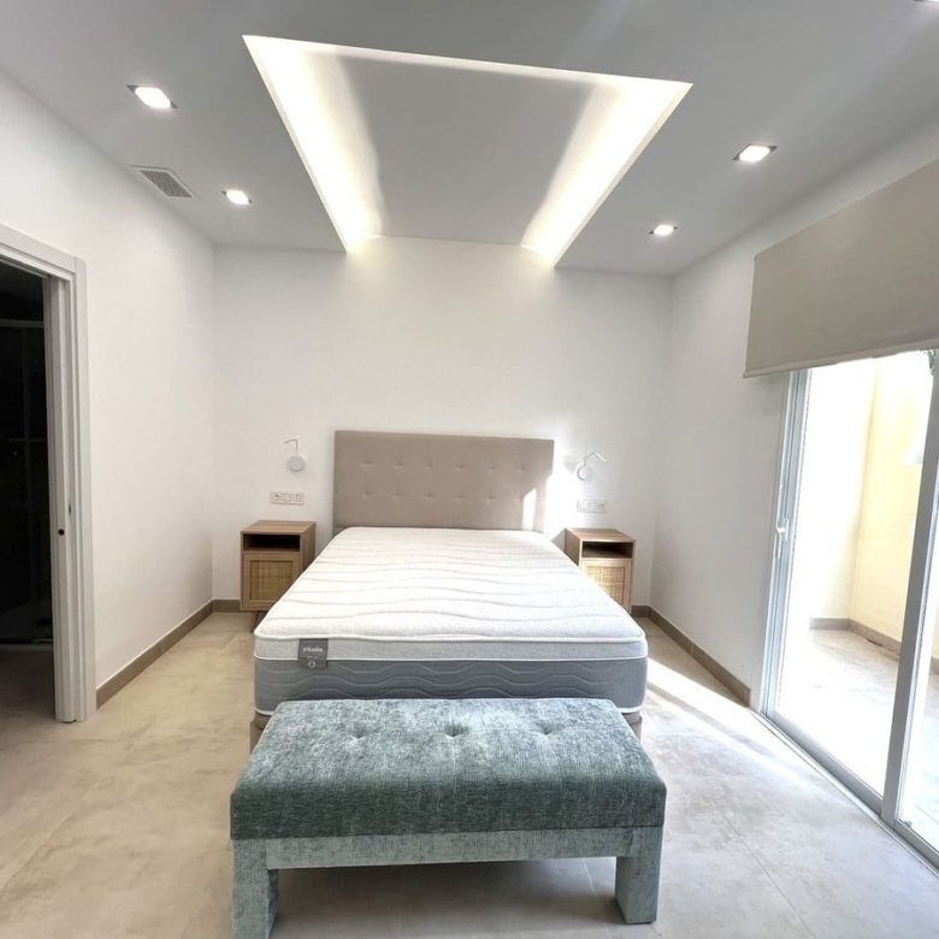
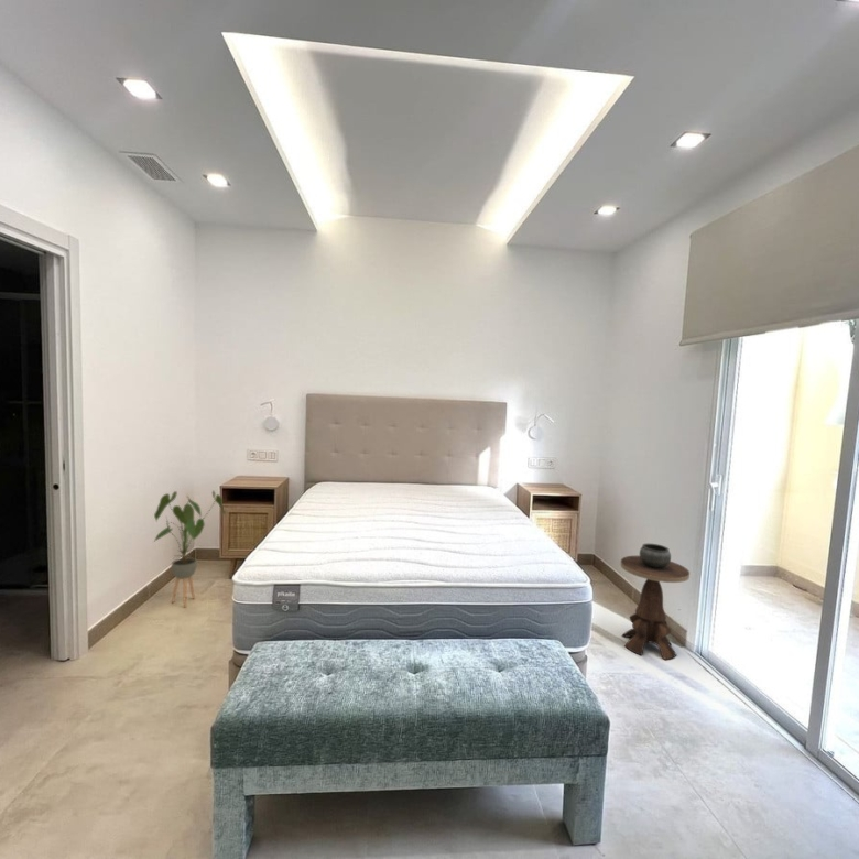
+ side table [620,543,691,661]
+ house plant [152,490,227,608]
